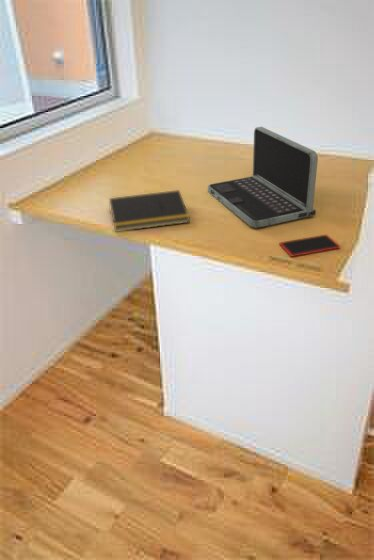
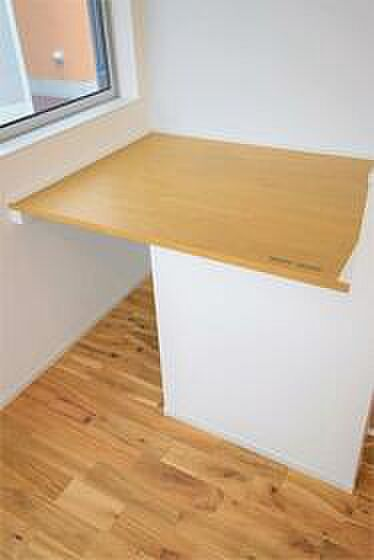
- notepad [108,189,191,233]
- laptop [207,126,319,229]
- smartphone [278,234,342,258]
